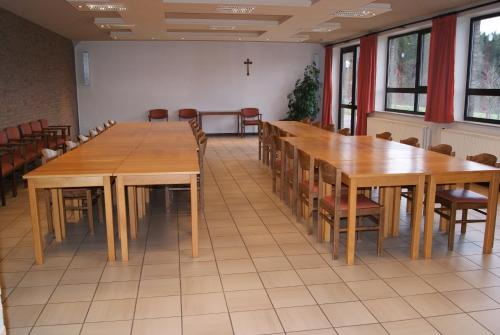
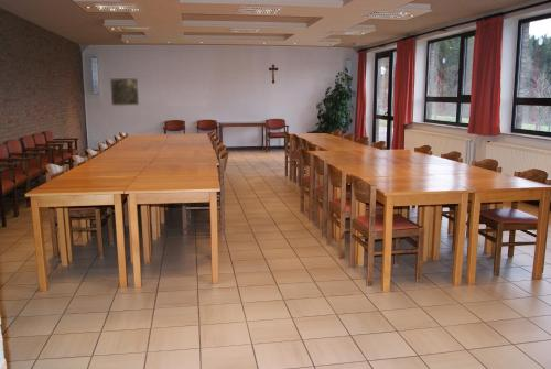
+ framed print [109,77,140,107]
